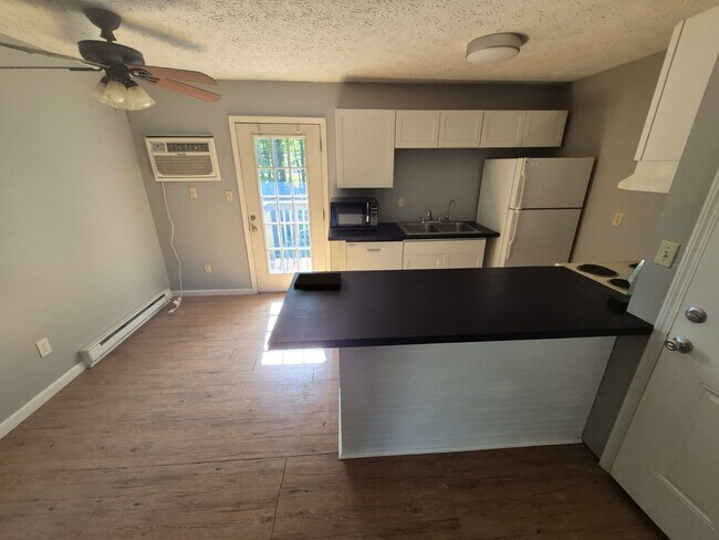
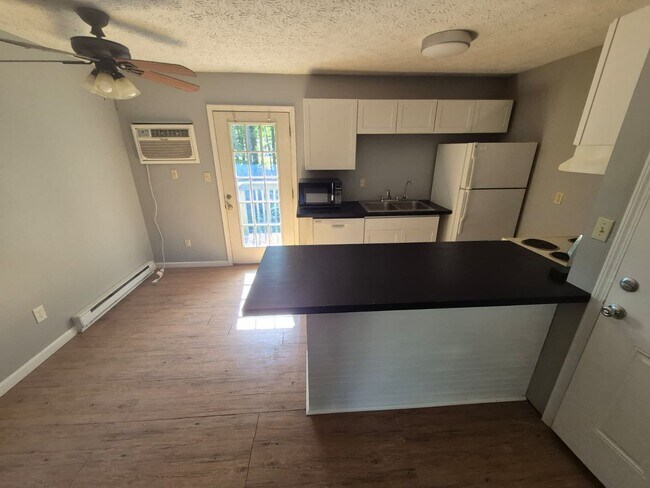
- notebook [292,271,343,291]
